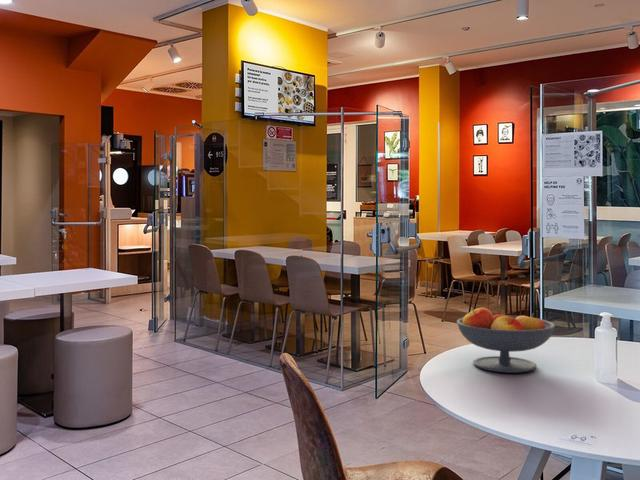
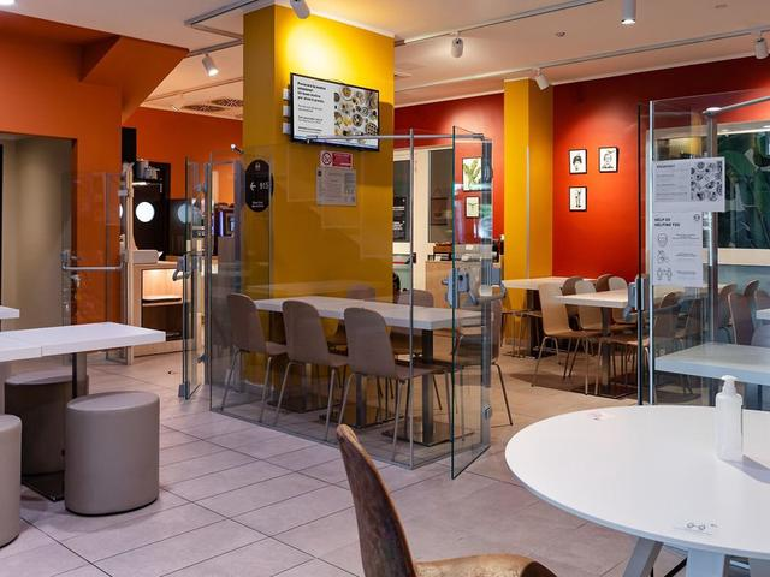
- fruit bowl [455,307,556,374]
